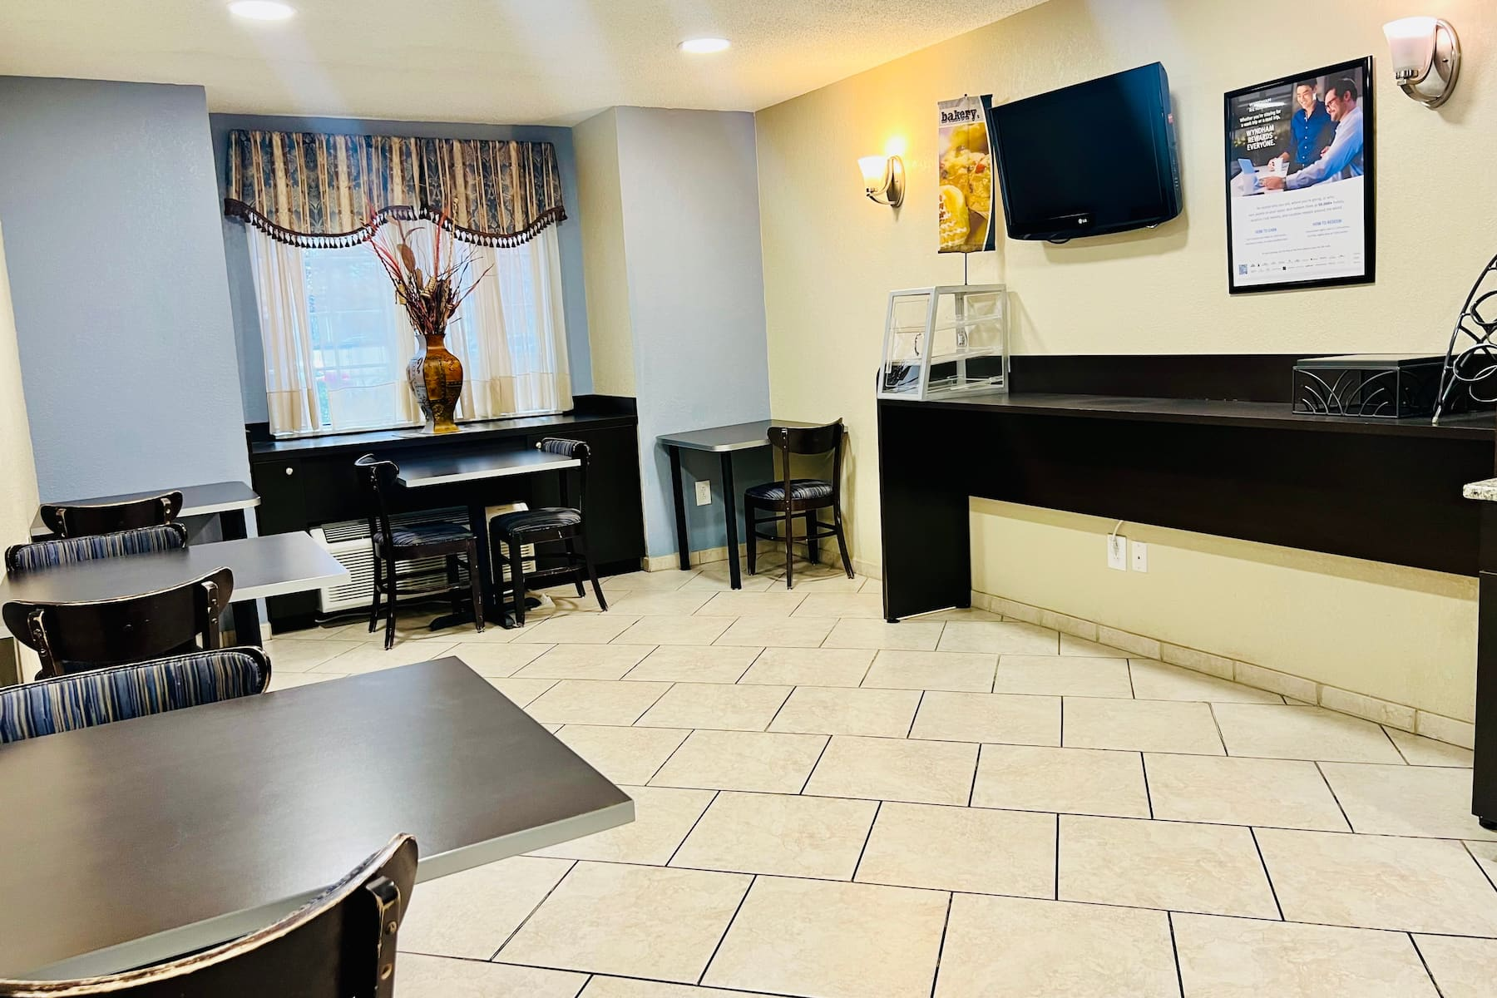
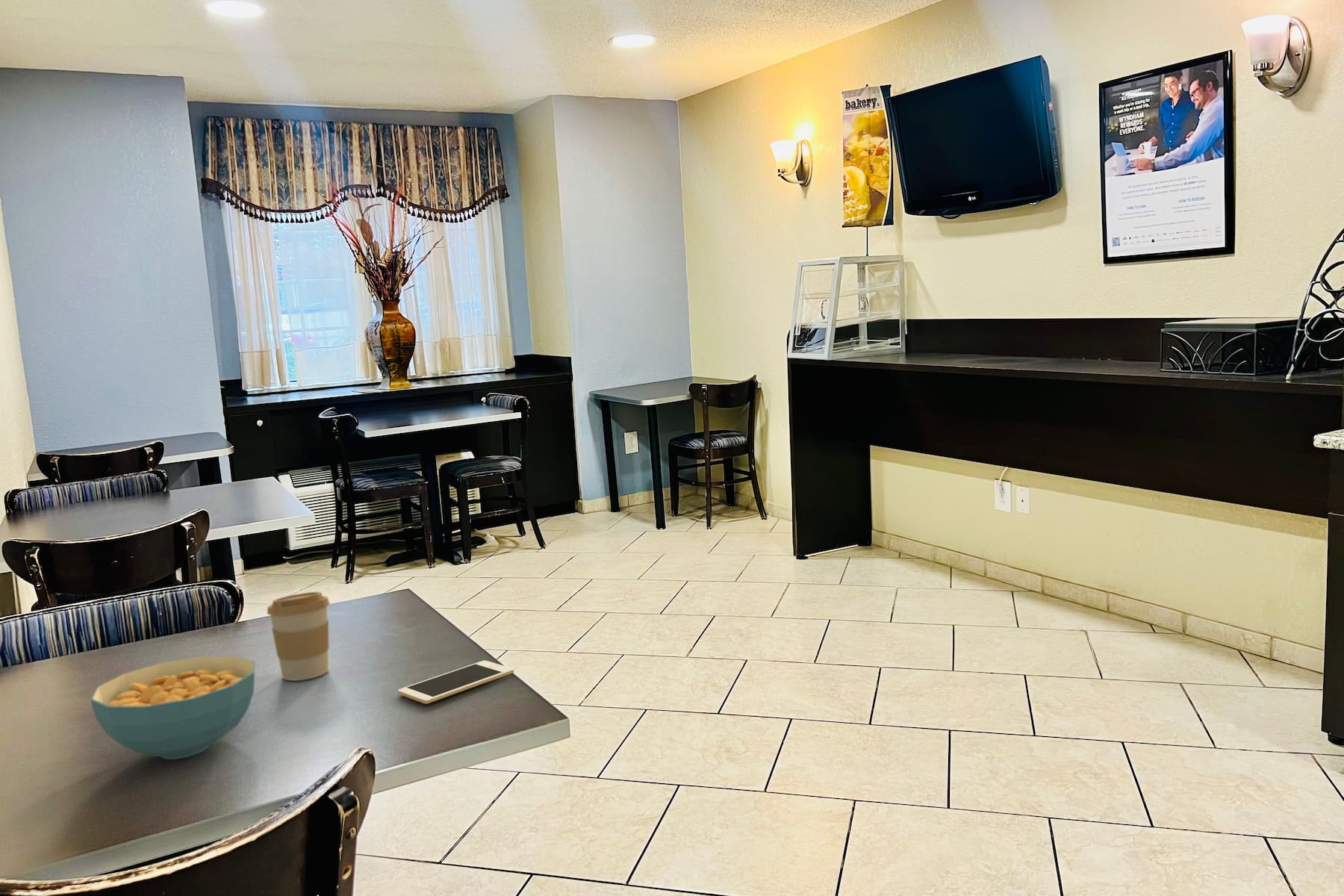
+ cereal bowl [90,655,255,760]
+ cell phone [397,660,514,705]
+ coffee cup [267,591,331,681]
